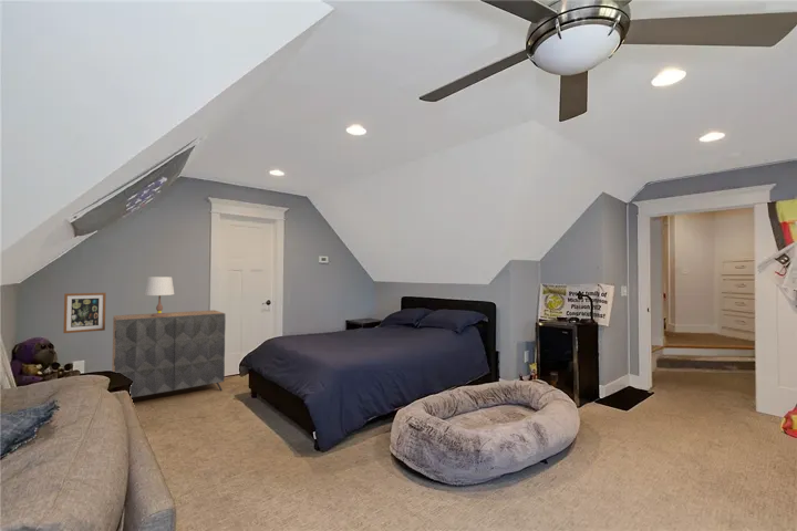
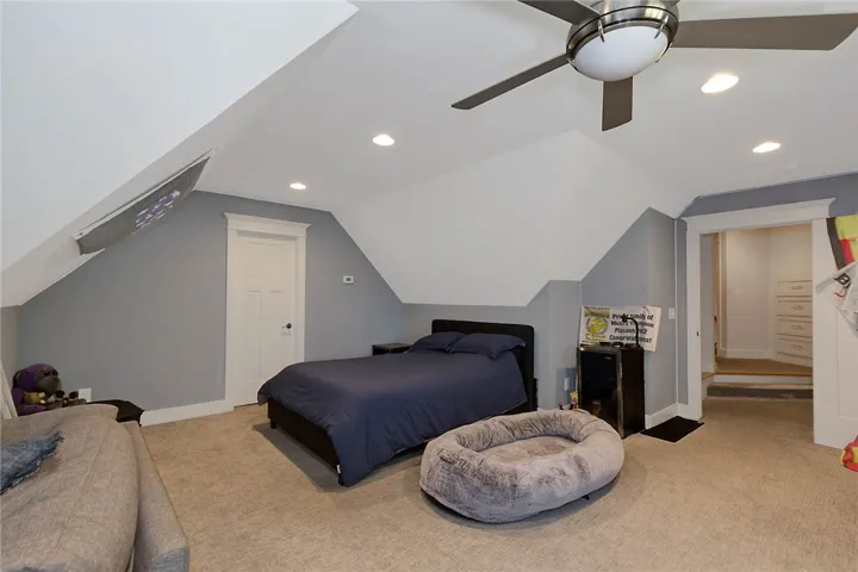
- wall art [62,292,107,334]
- dresser [111,309,227,398]
- table lamp [143,275,175,316]
